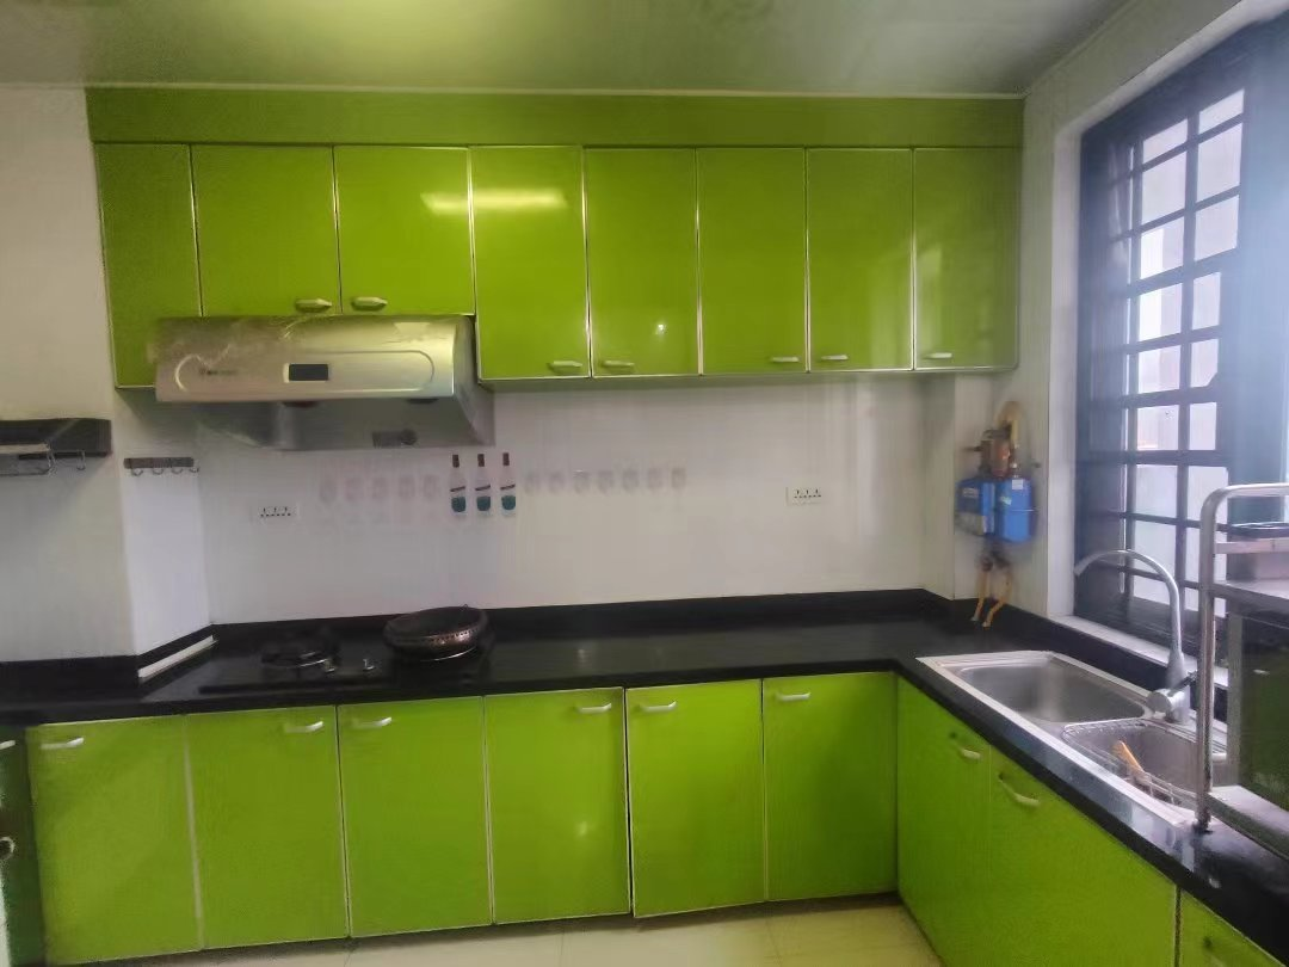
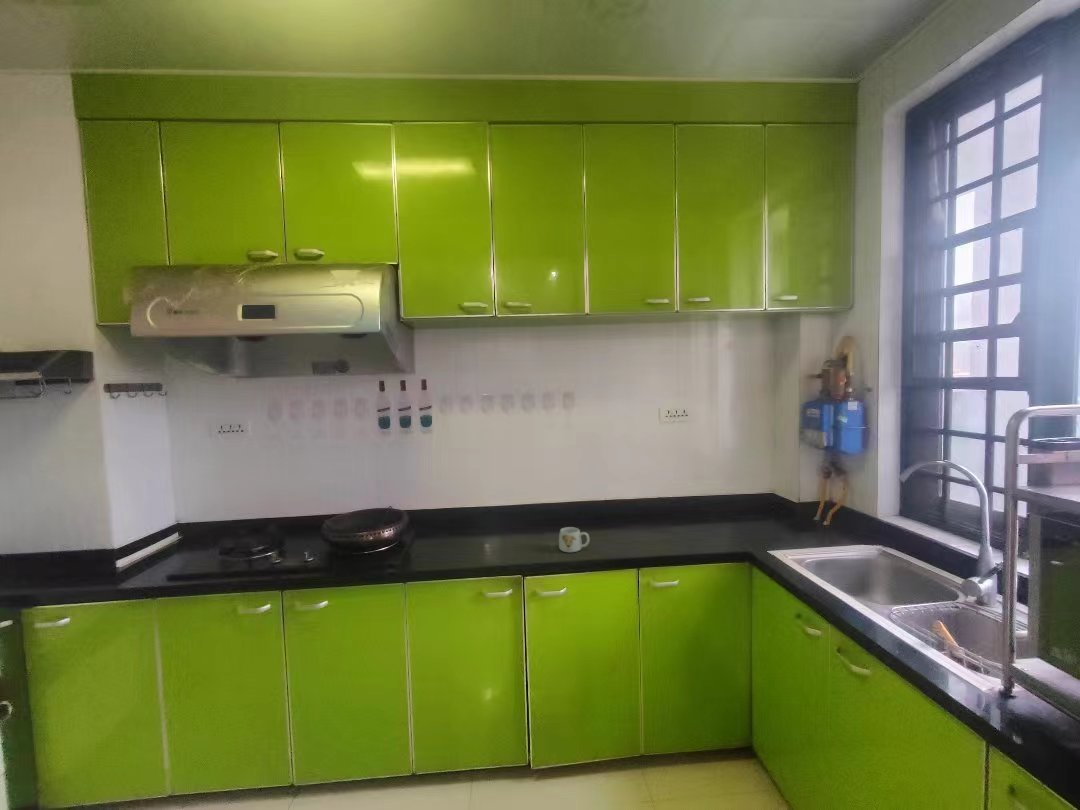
+ mug [558,526,591,553]
